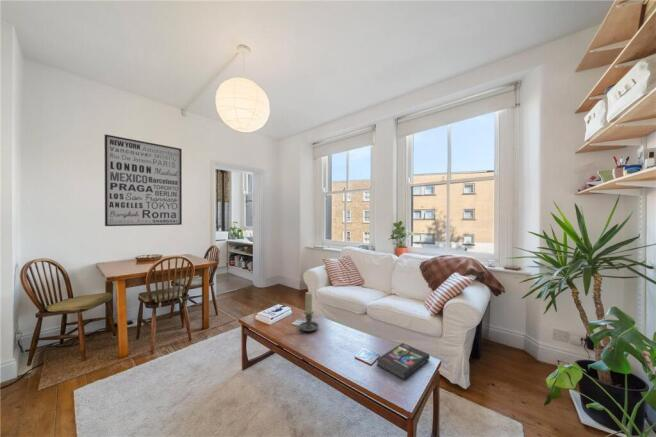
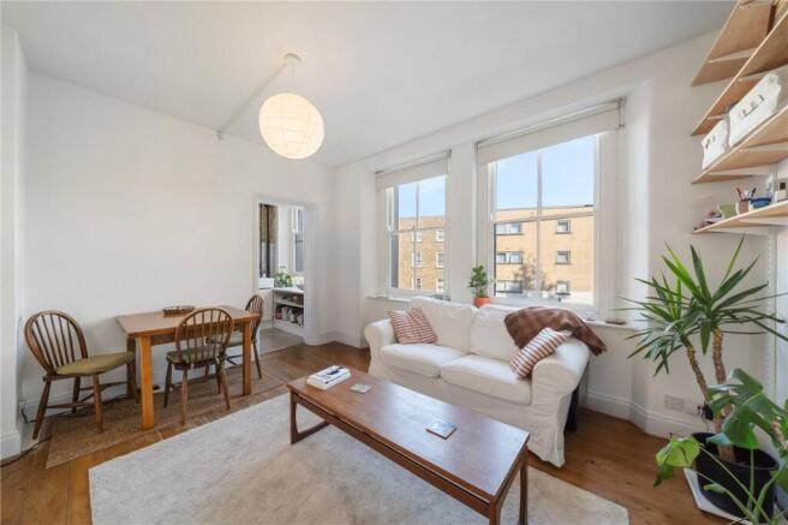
- book [376,342,431,381]
- candle holder [298,291,320,334]
- wall art [103,133,183,227]
